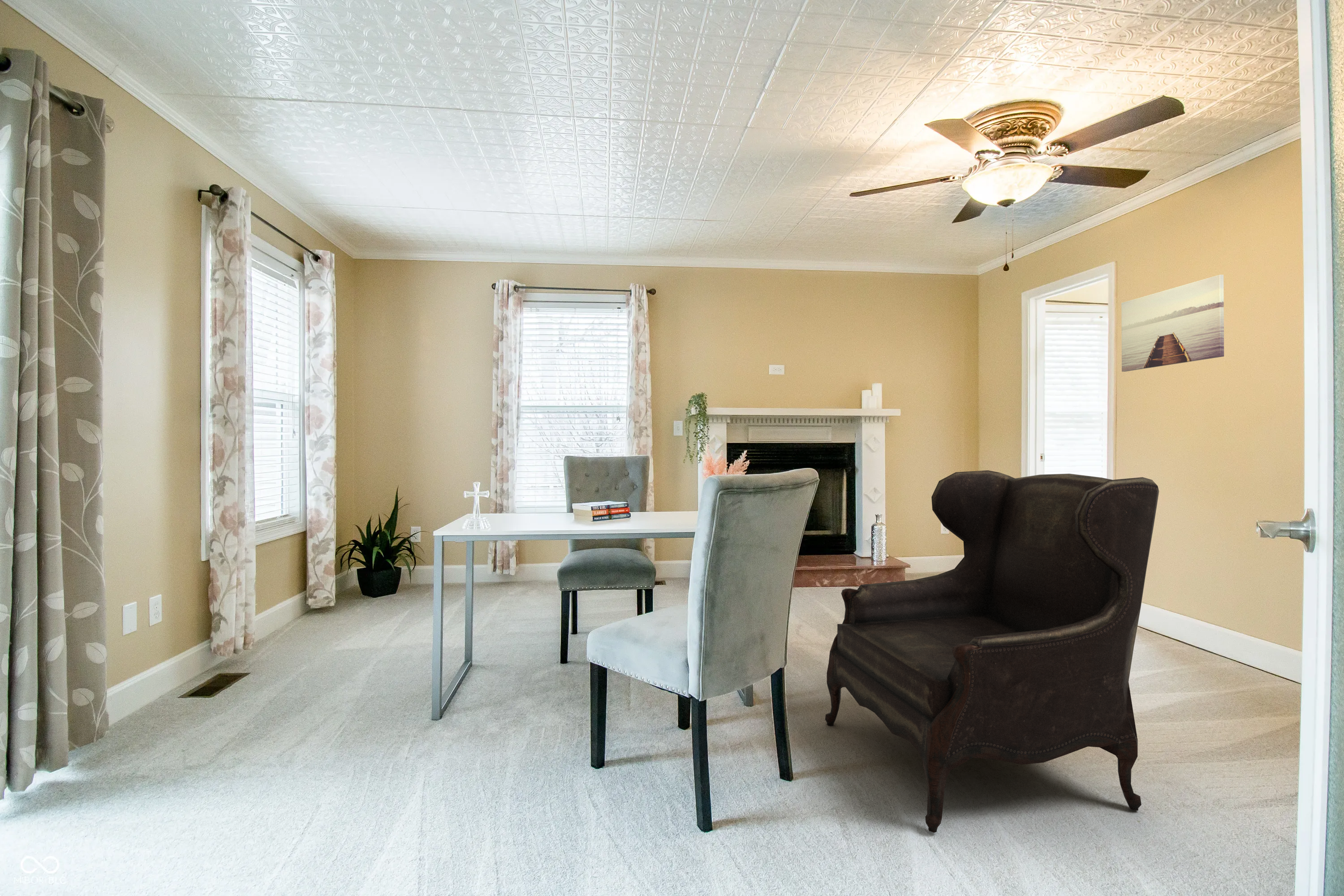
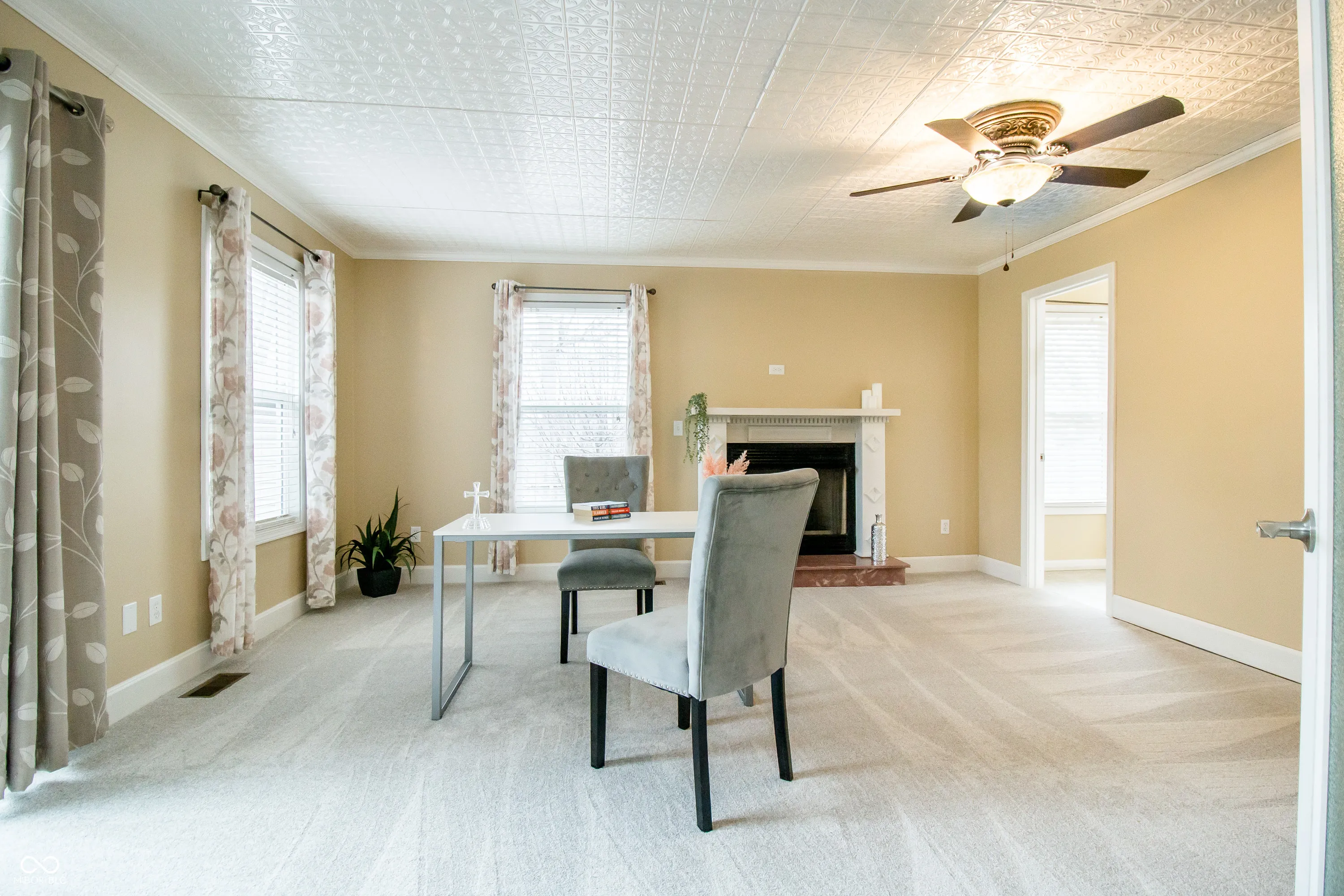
- armchair [825,470,1159,833]
- wall art [1121,274,1224,372]
